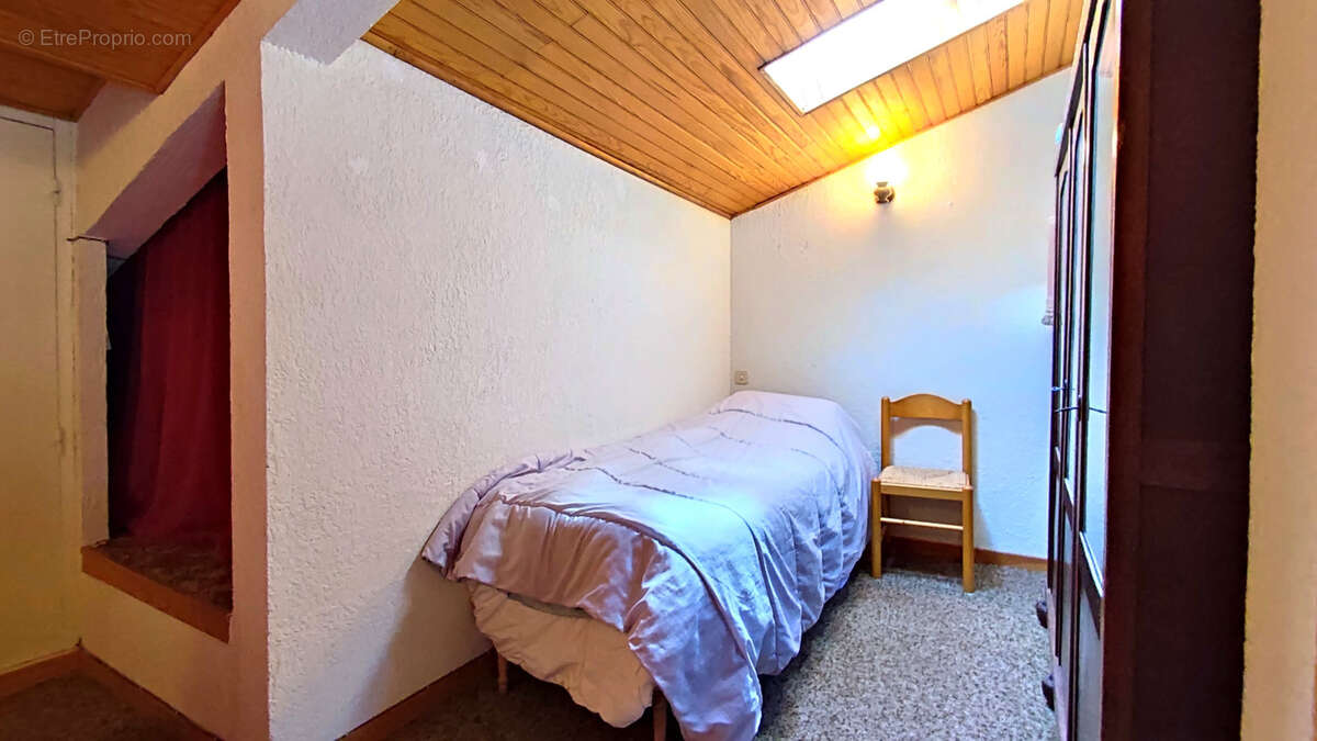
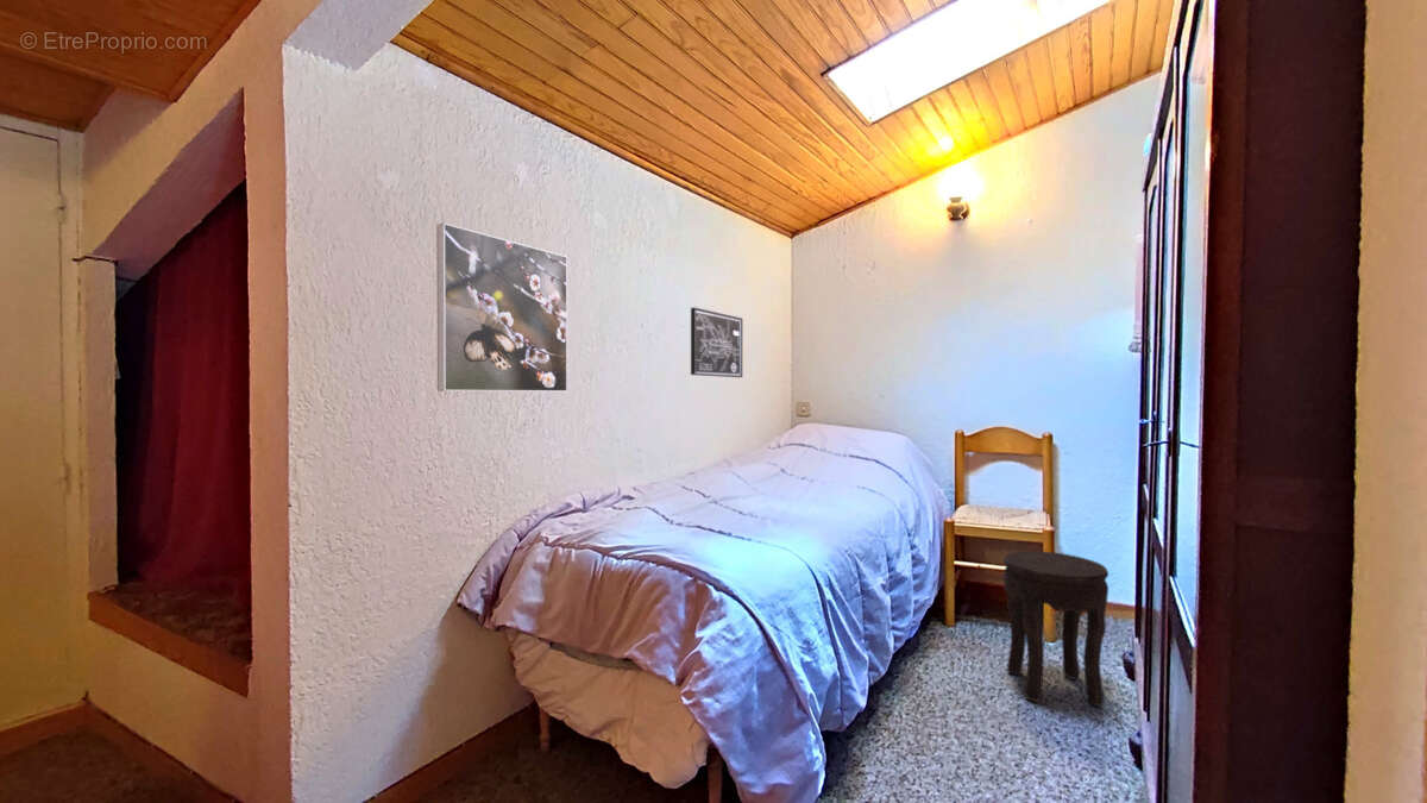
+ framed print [435,221,568,393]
+ wall art [690,306,743,378]
+ side table [1002,550,1109,709]
